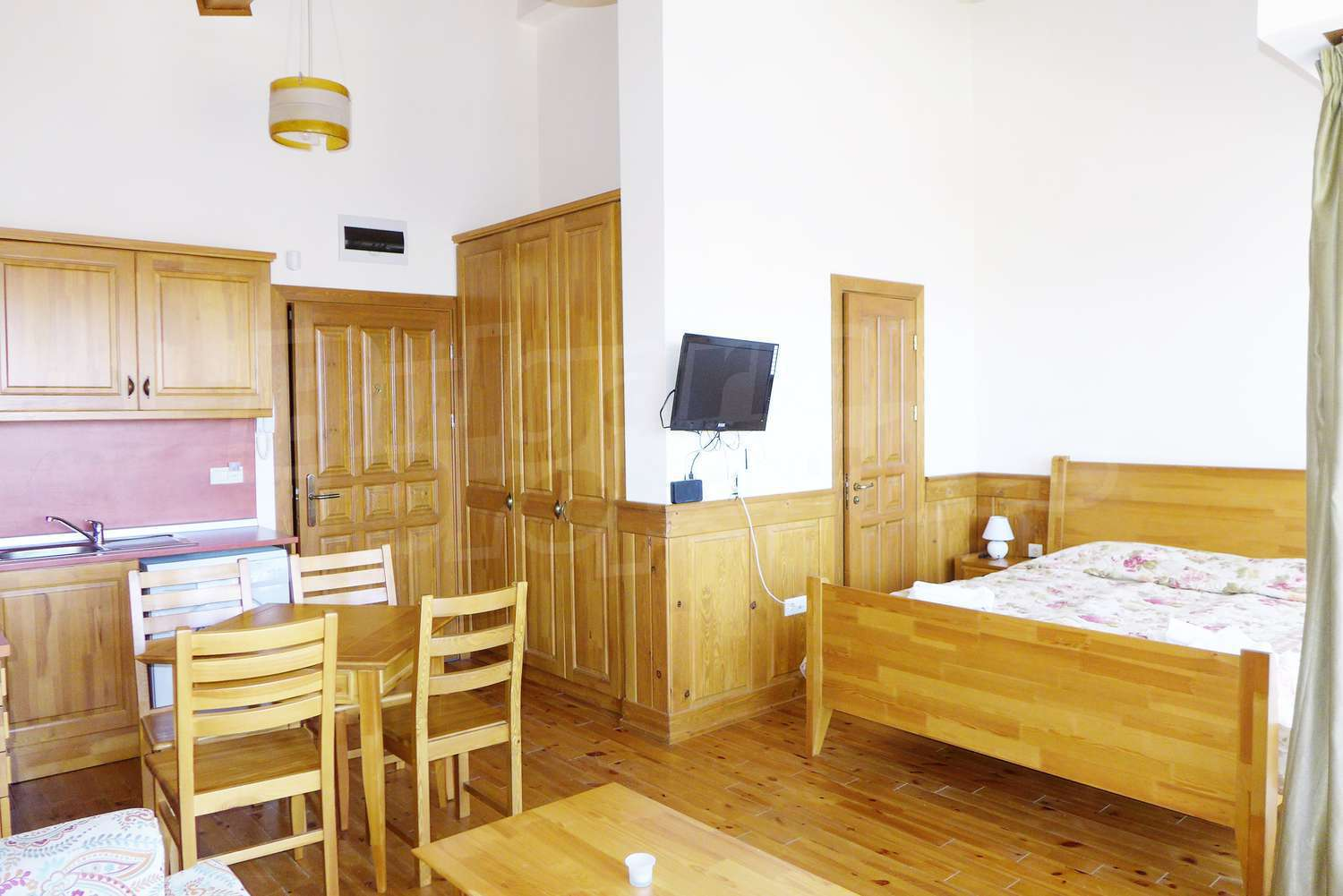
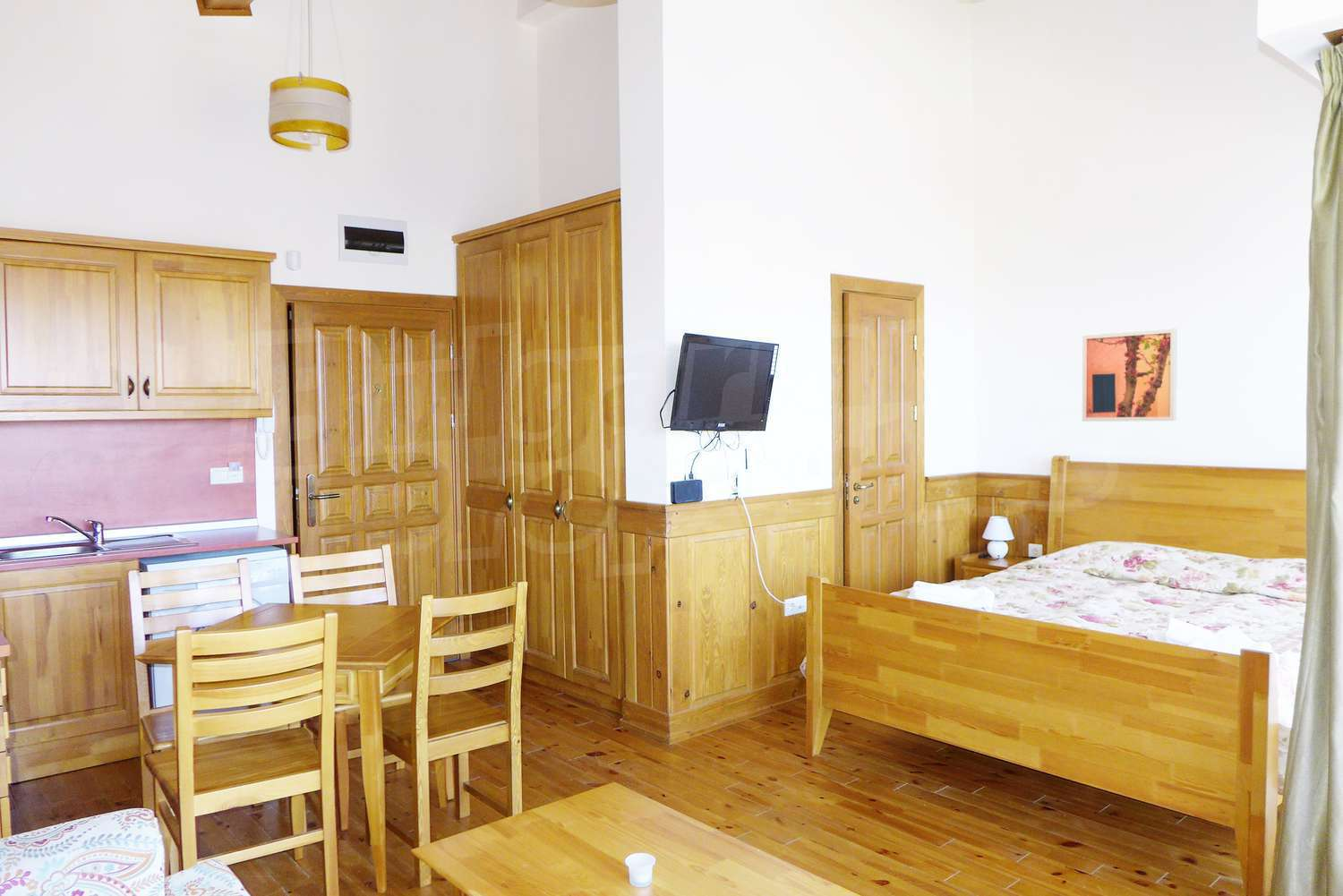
+ wall art [1082,328,1178,422]
